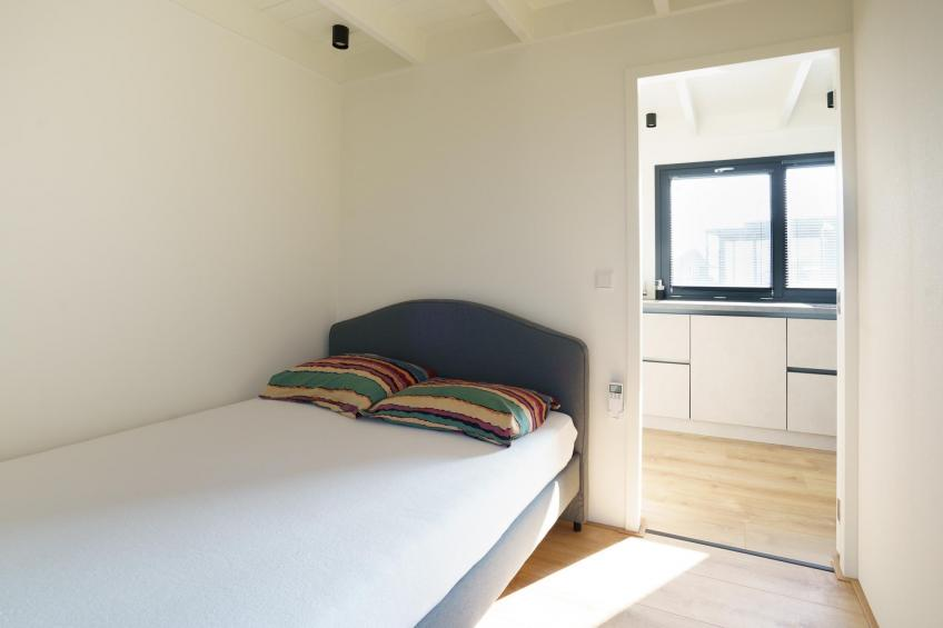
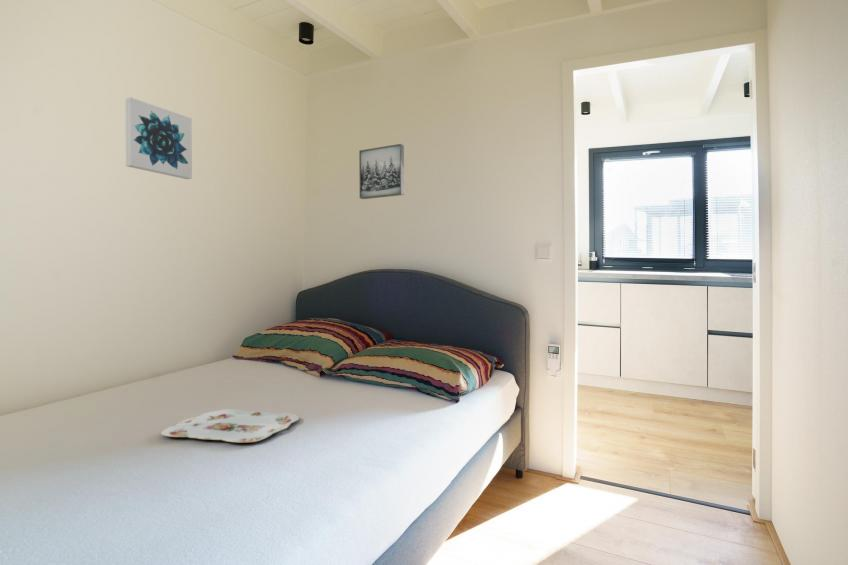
+ serving tray [160,408,300,443]
+ wall art [125,96,193,180]
+ wall art [358,143,405,200]
